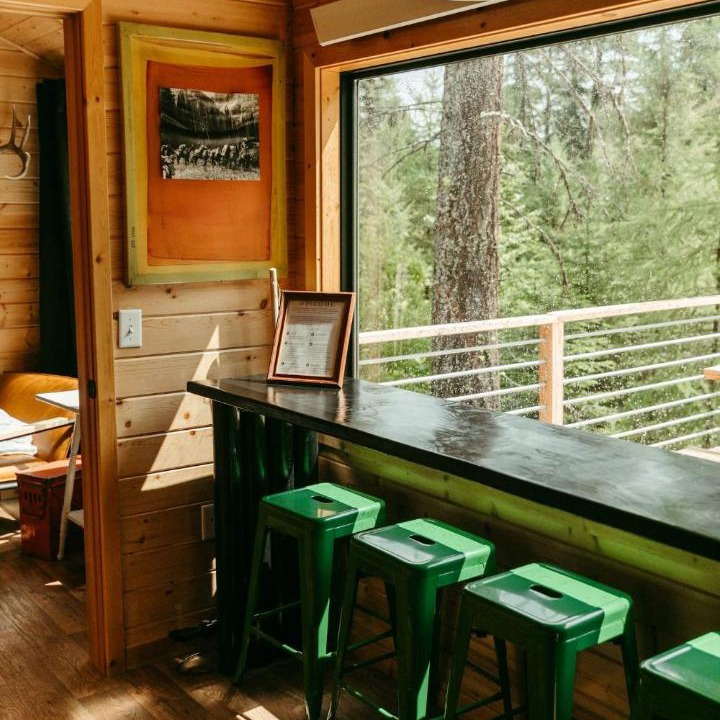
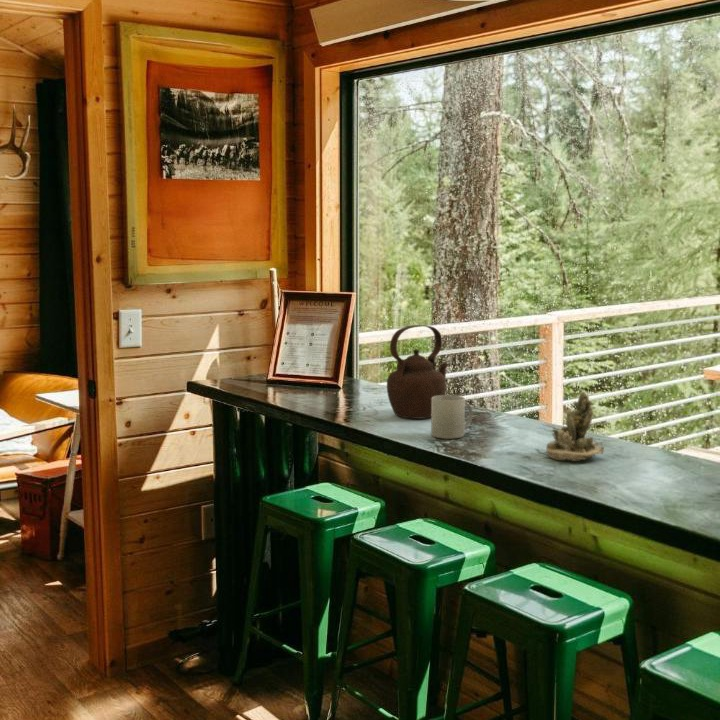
+ mug [430,394,474,440]
+ teapot [386,324,450,420]
+ succulent planter [545,390,605,462]
